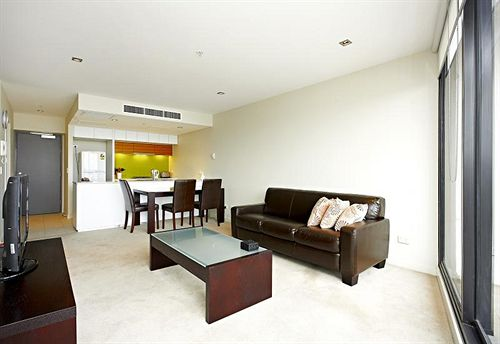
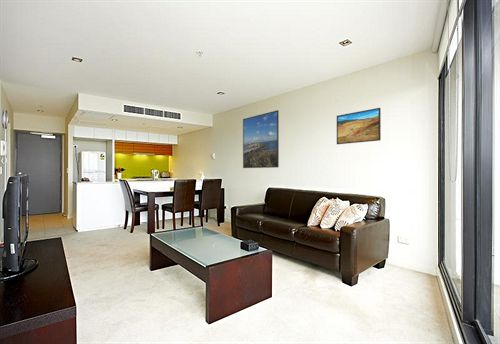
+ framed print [242,109,280,169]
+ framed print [336,107,382,145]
